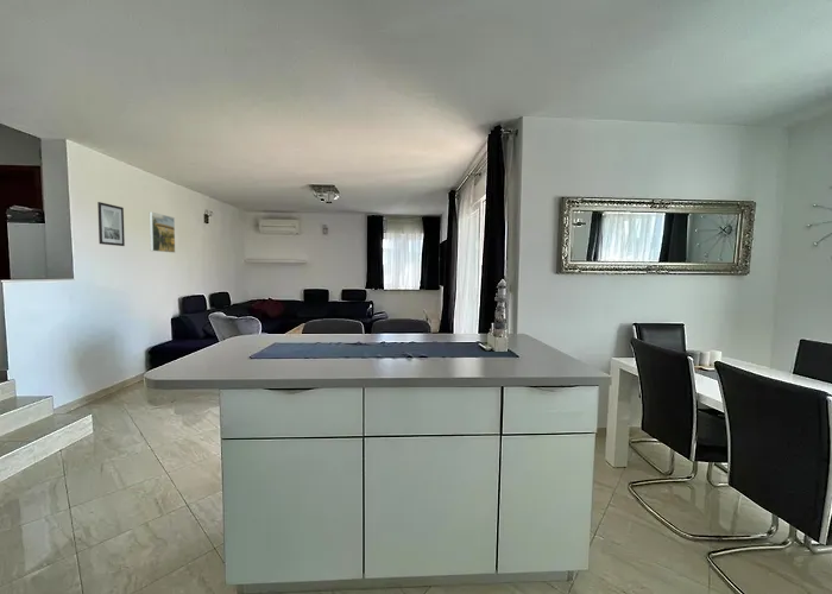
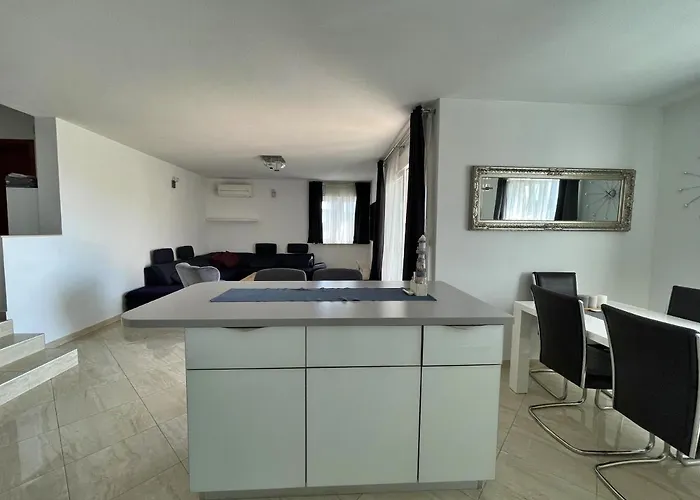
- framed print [149,211,176,254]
- wall art [96,201,126,247]
